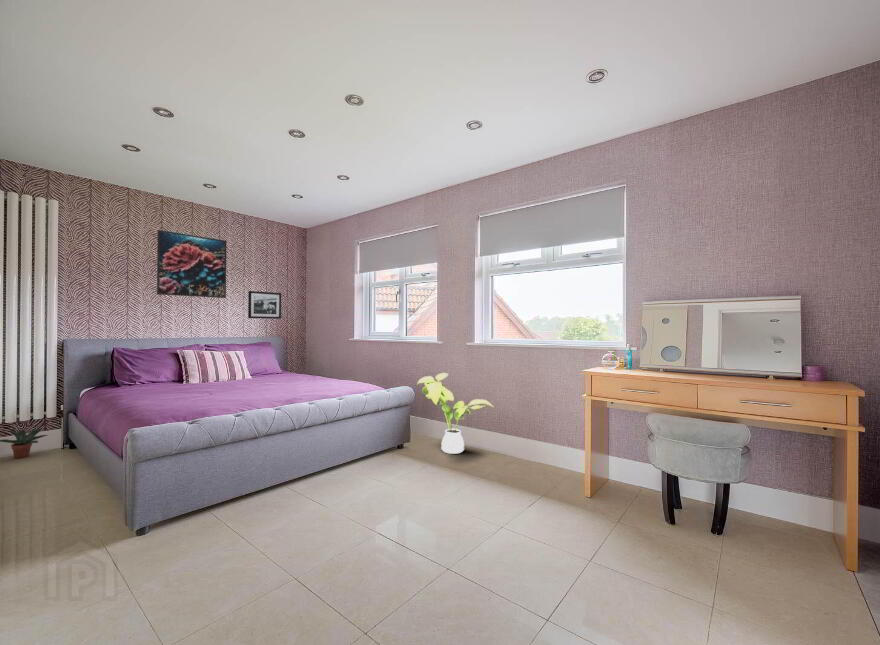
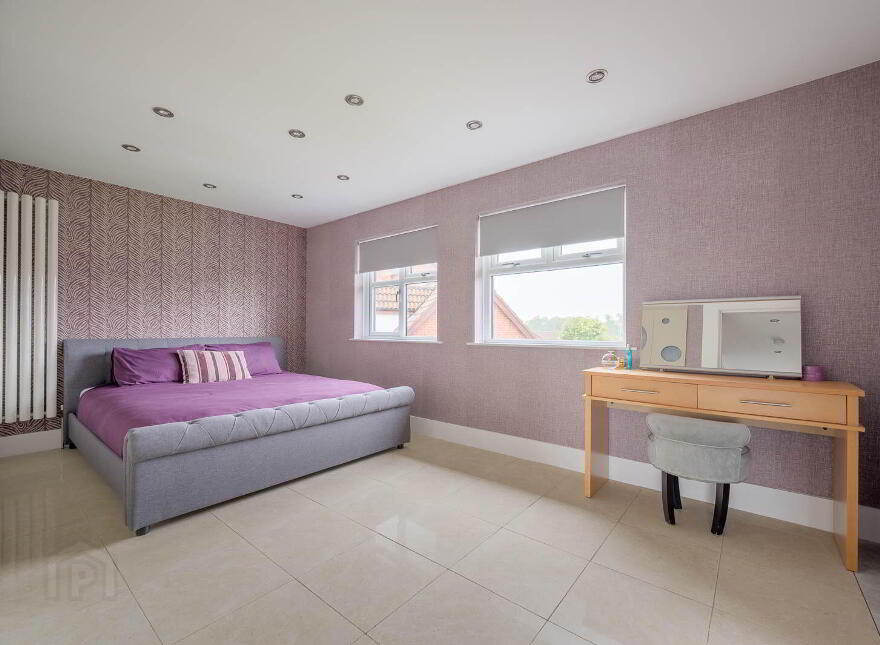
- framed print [156,229,227,299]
- potted plant [0,427,49,459]
- picture frame [247,290,282,320]
- house plant [416,372,494,455]
